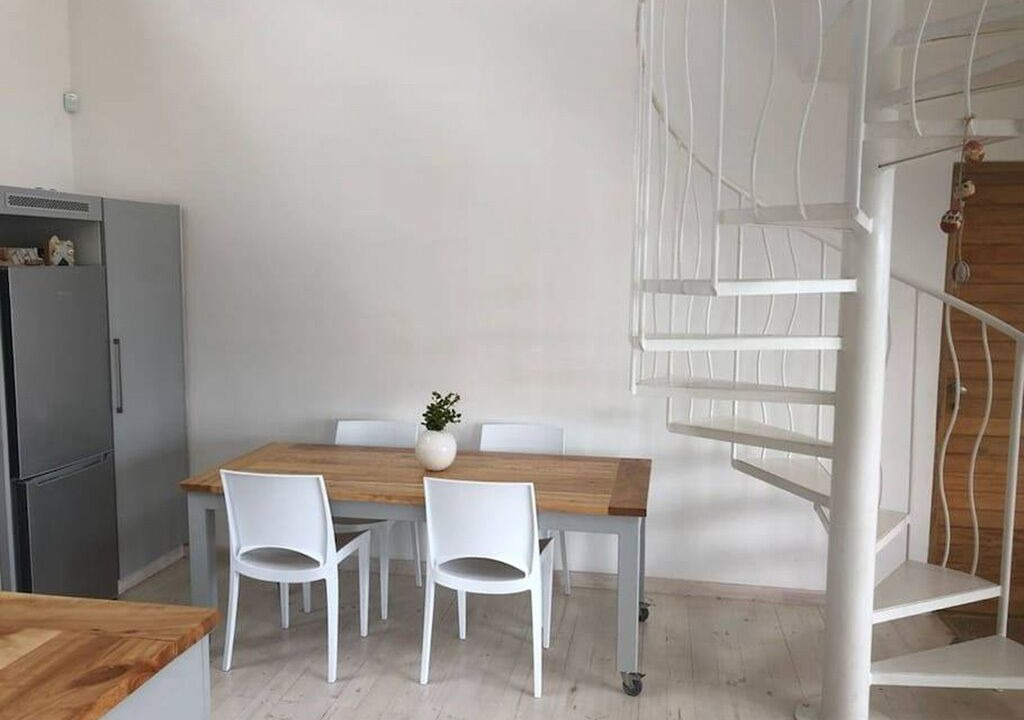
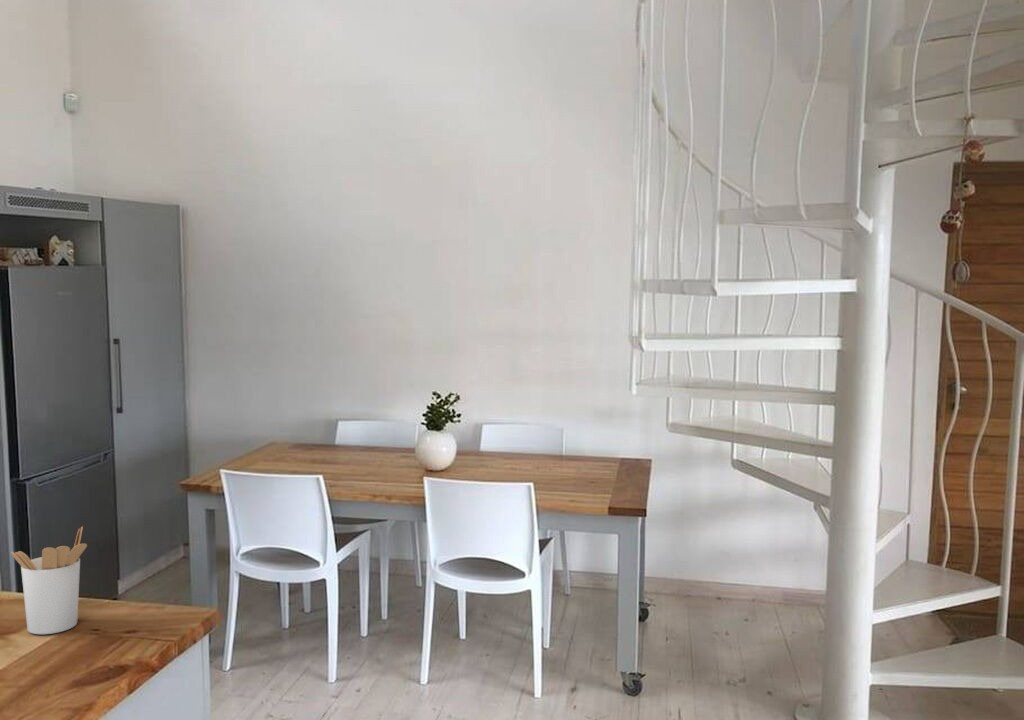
+ utensil holder [10,525,88,635]
